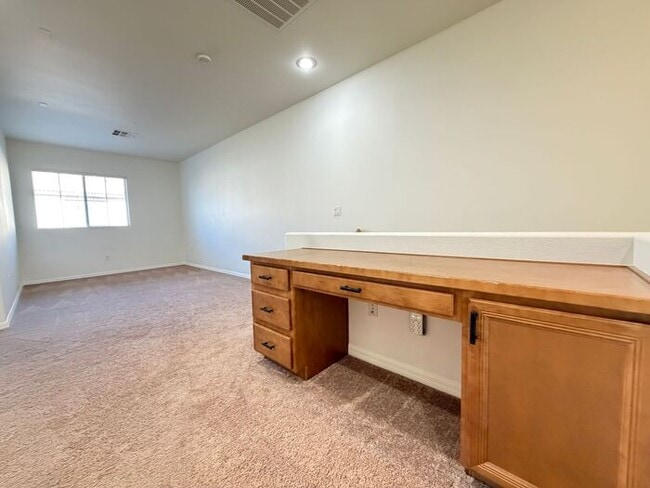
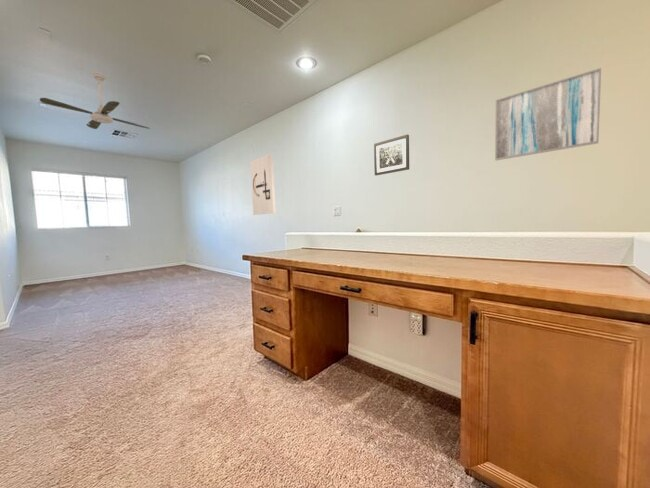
+ wall art [373,133,410,176]
+ ceiling fan [39,70,151,130]
+ wall art [249,153,276,216]
+ wall art [494,67,602,161]
